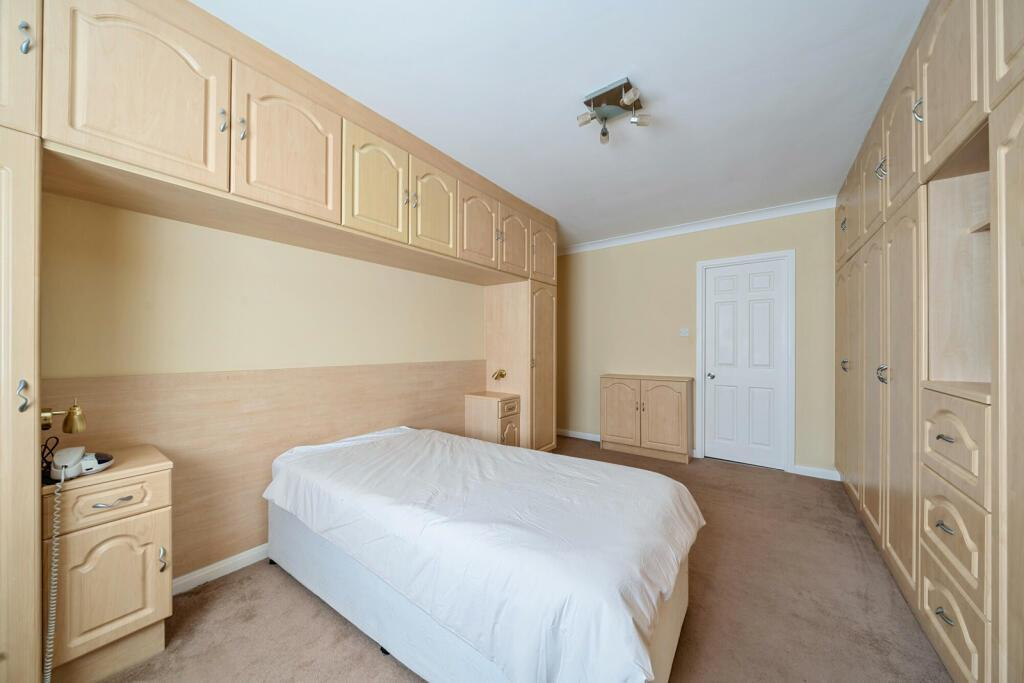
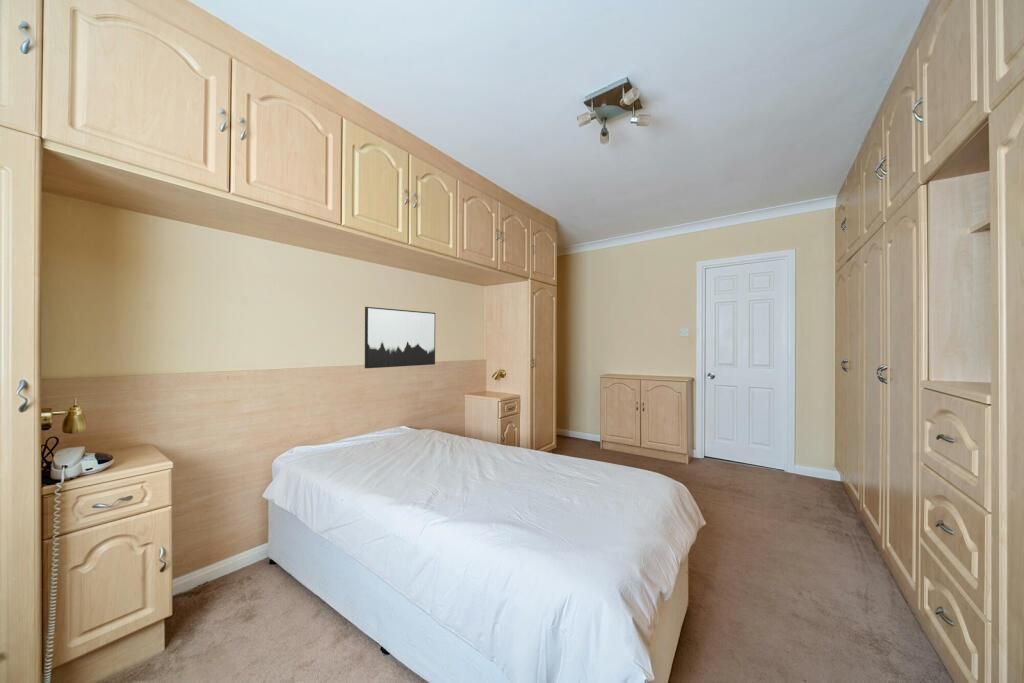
+ wall art [364,306,436,369]
